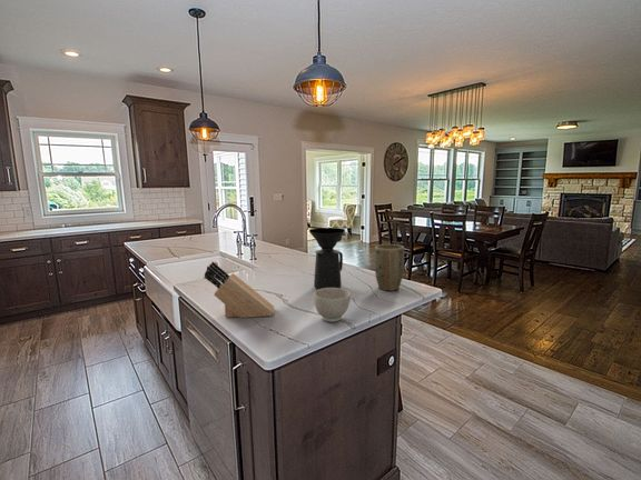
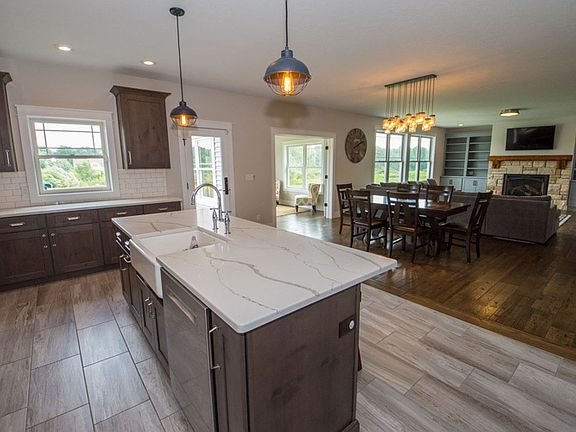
- coffee maker [308,227,346,290]
- knife block [204,261,275,319]
- plant pot [374,243,405,292]
- bowl [313,288,352,323]
